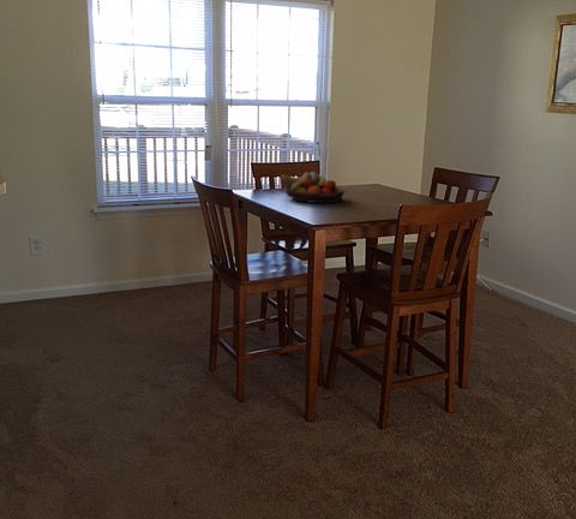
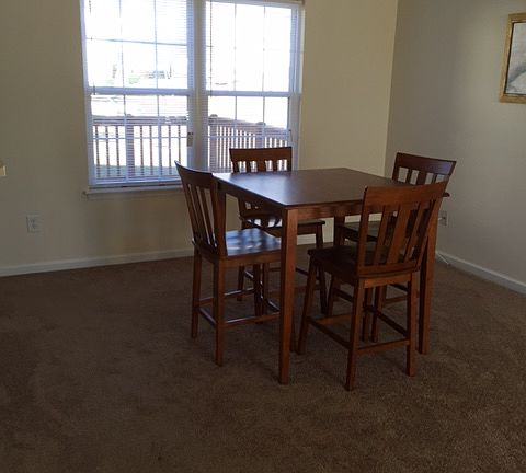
- fruit bowl [278,171,346,204]
